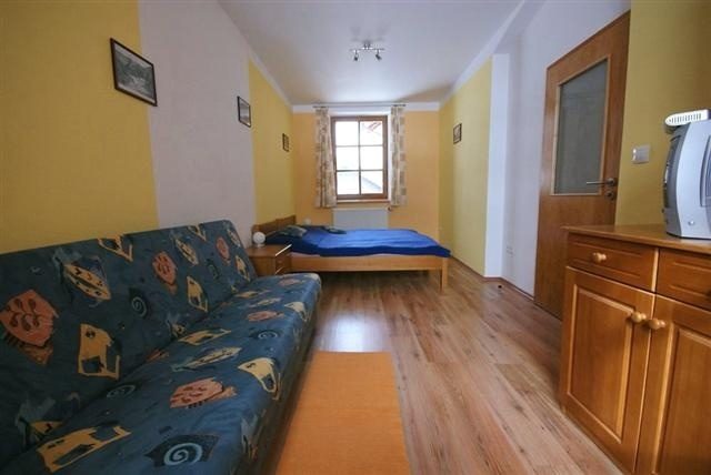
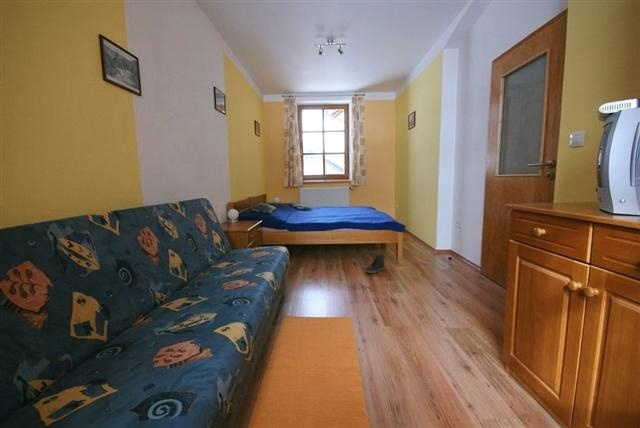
+ sneaker [364,254,386,274]
